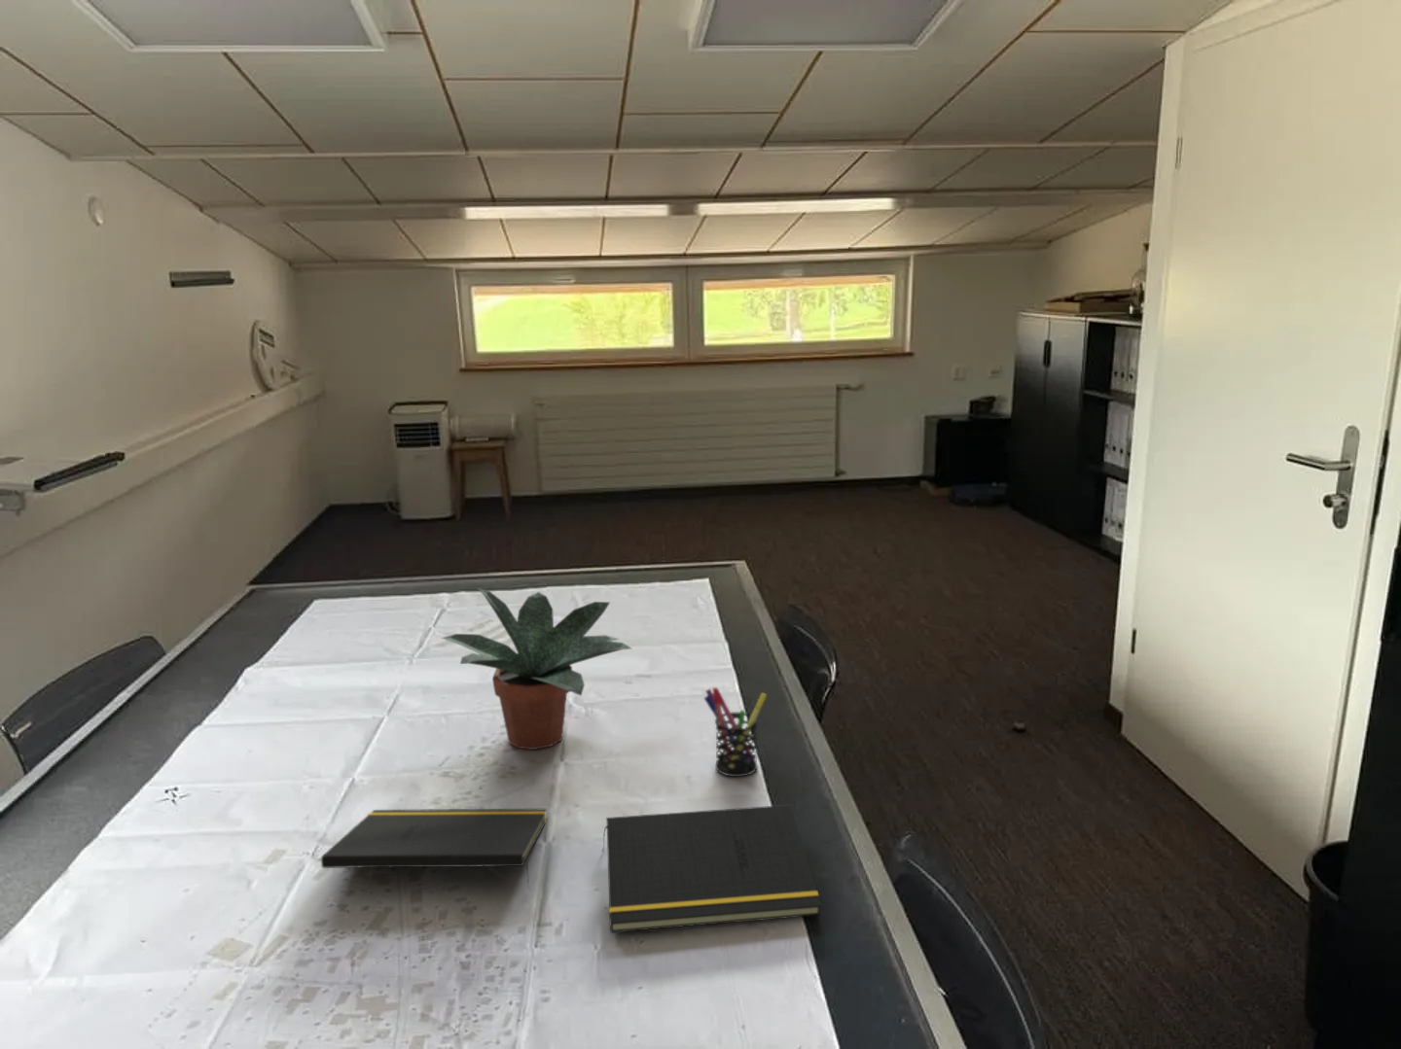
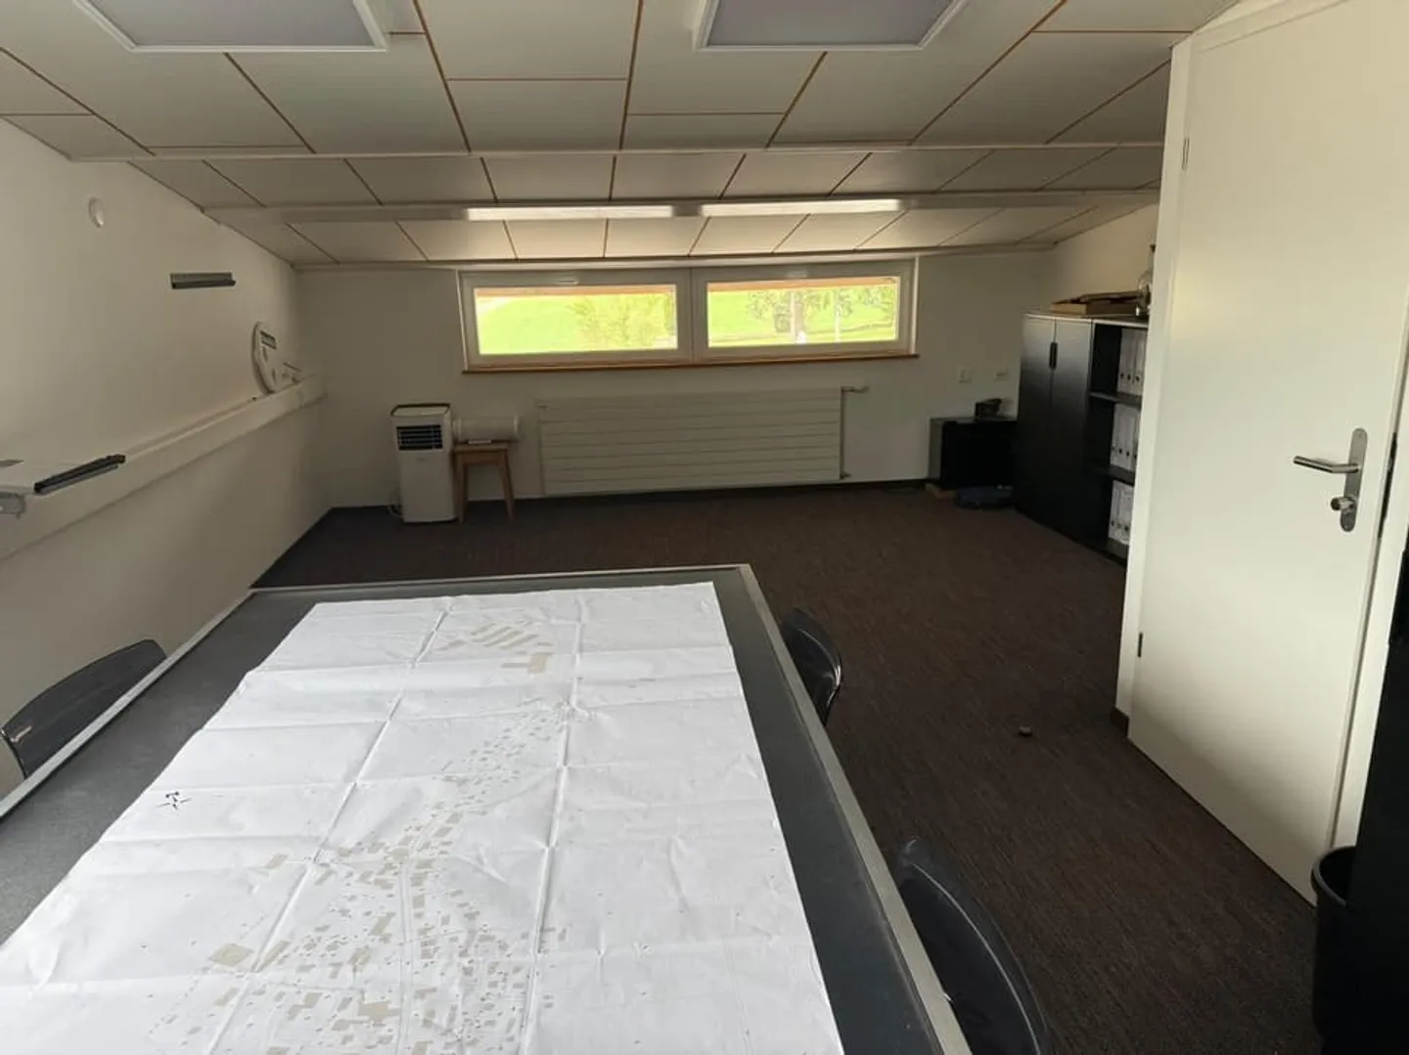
- notepad [601,804,822,934]
- potted plant [440,587,633,750]
- notepad [320,808,549,890]
- pen holder [702,686,767,778]
